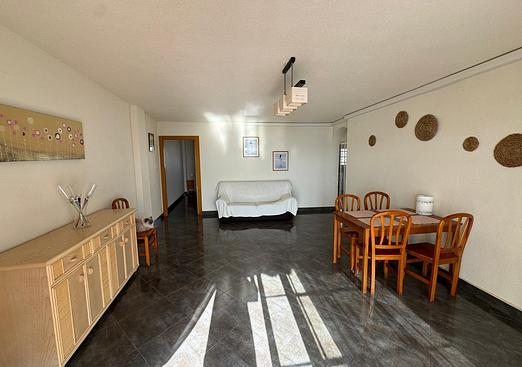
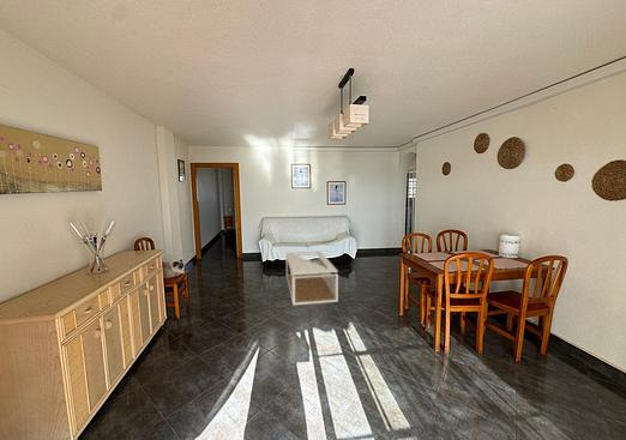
+ coffee table [285,249,339,307]
